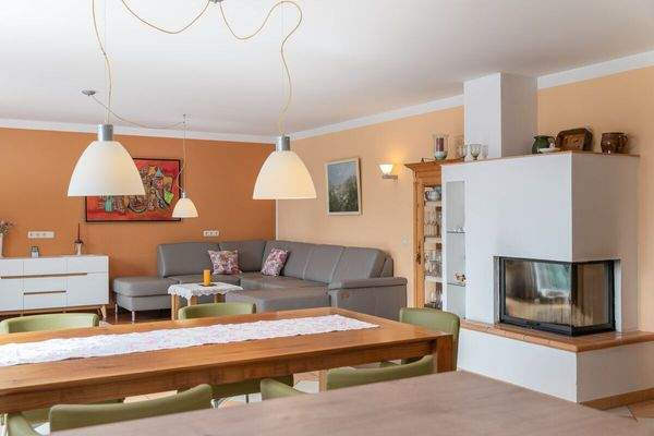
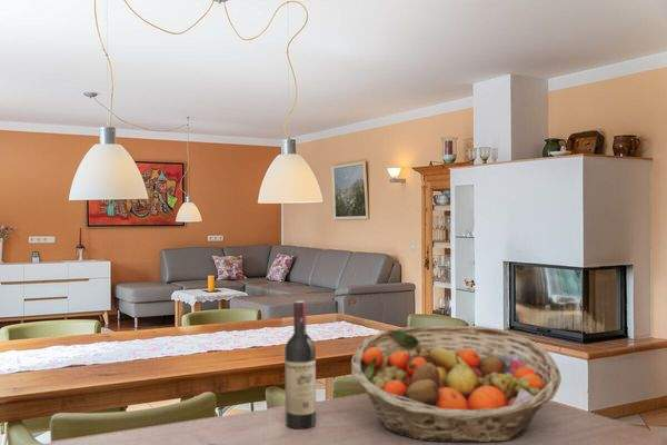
+ fruit basket [350,325,563,444]
+ wine bottle [283,300,317,431]
